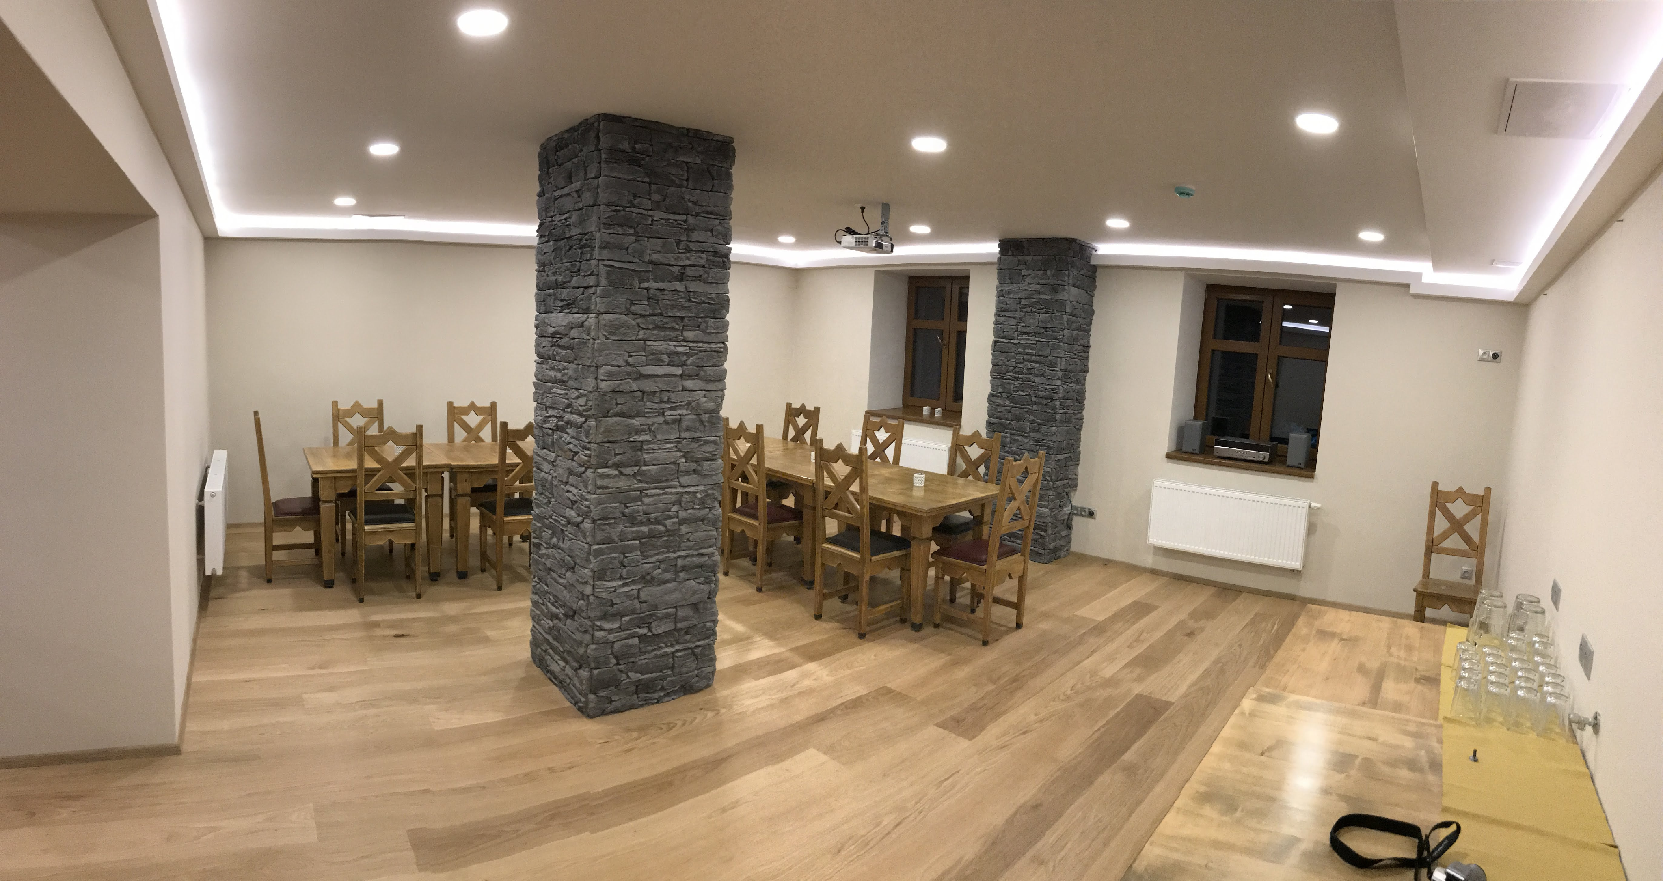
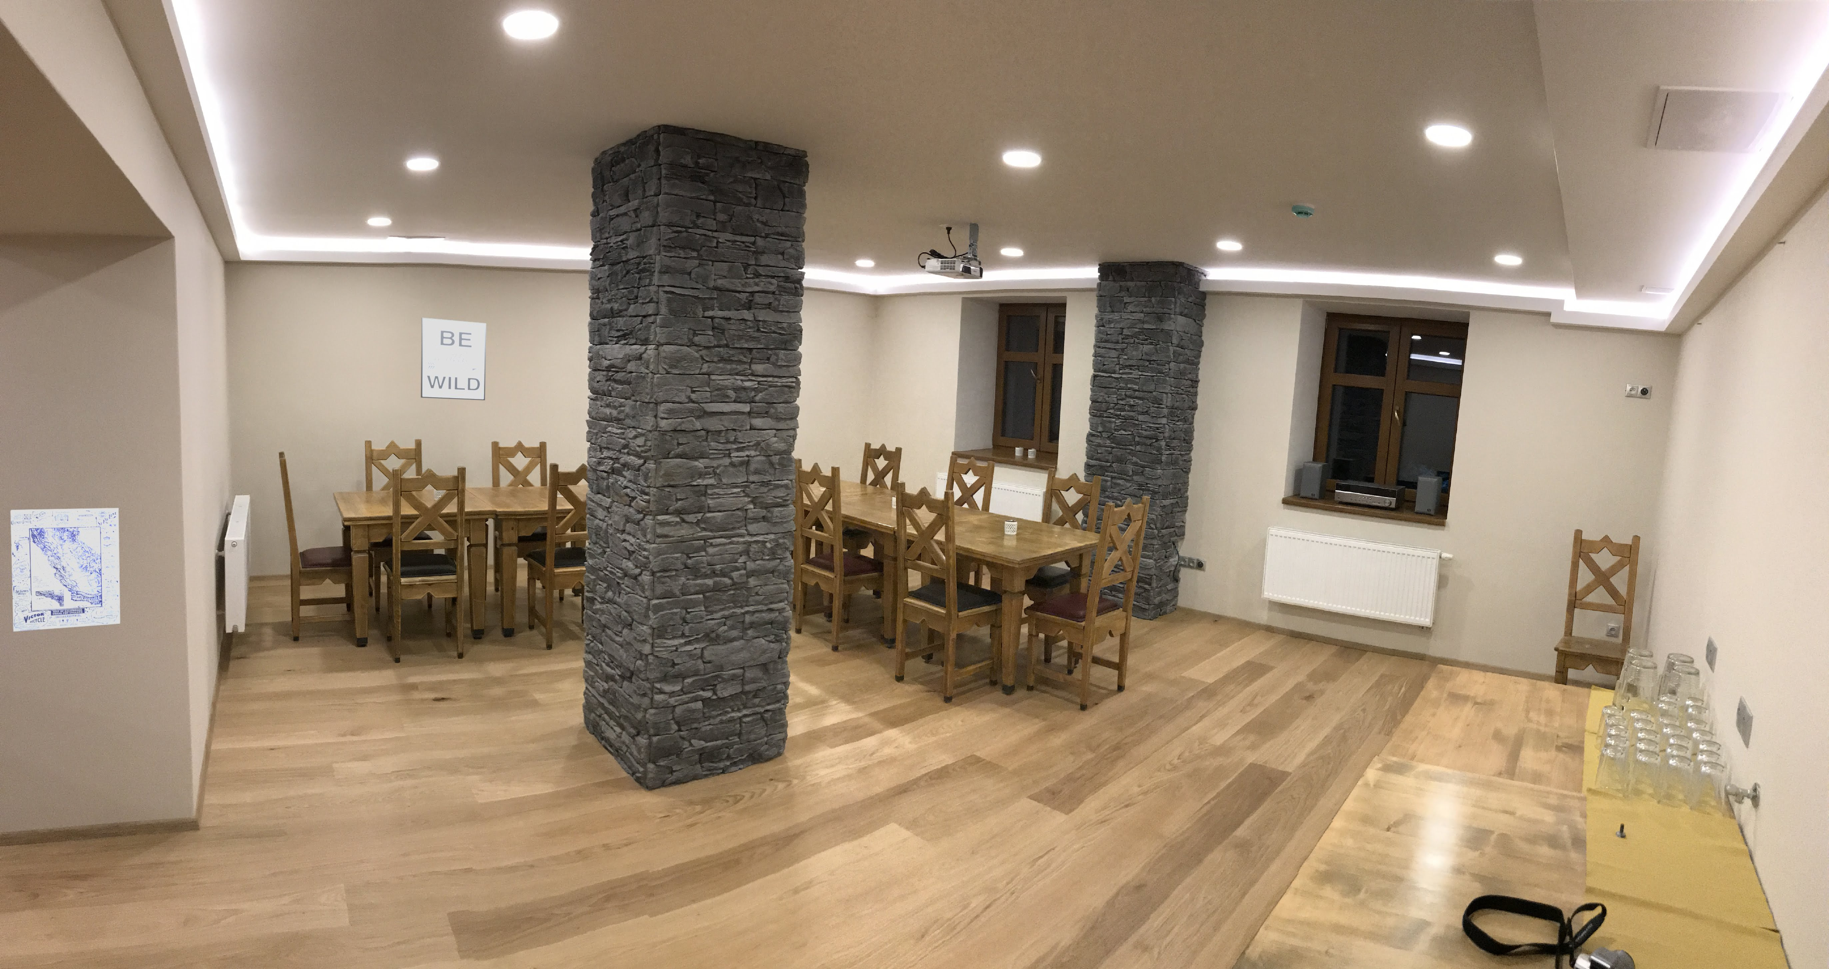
+ wall art [10,508,121,631]
+ wall art [420,317,486,400]
